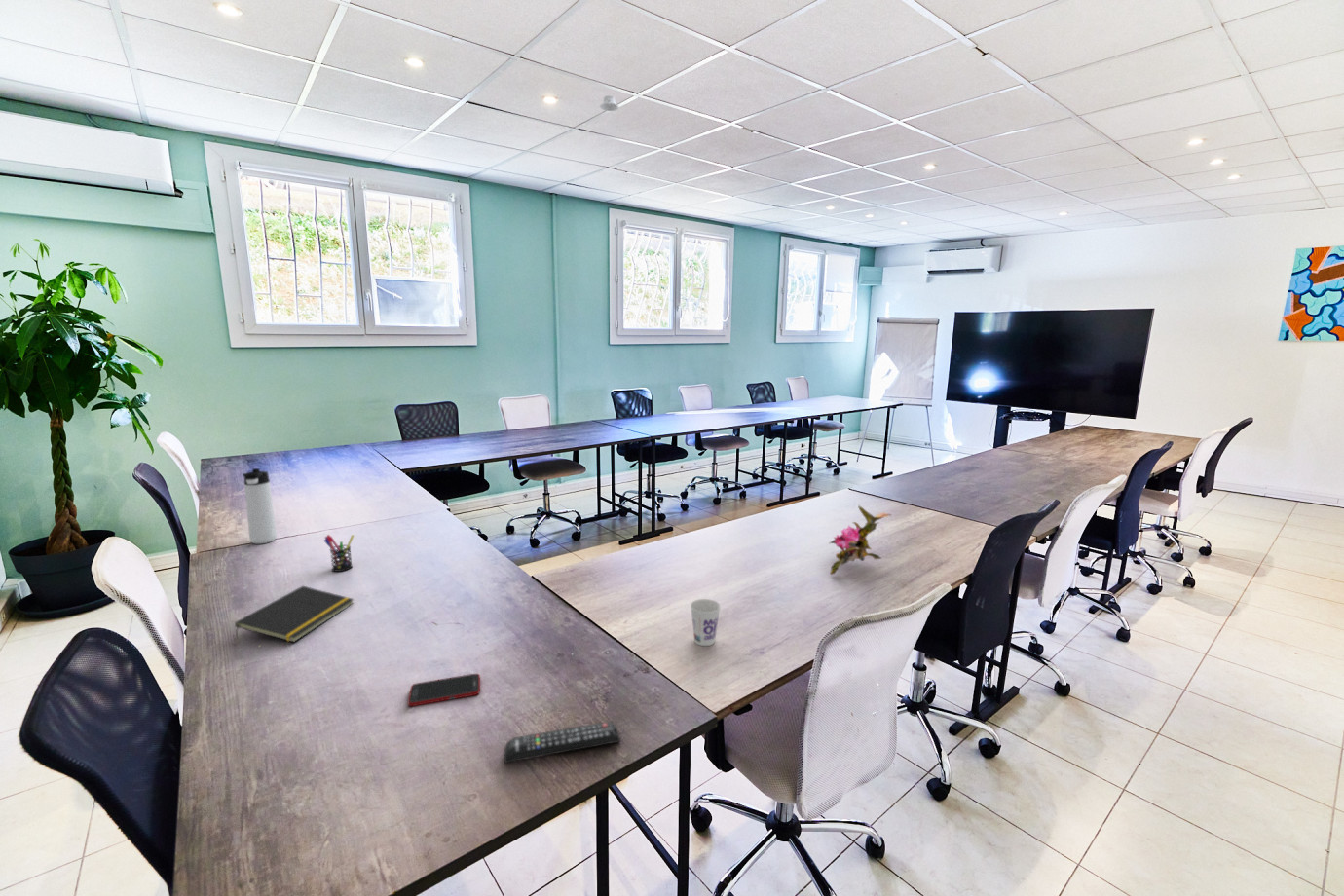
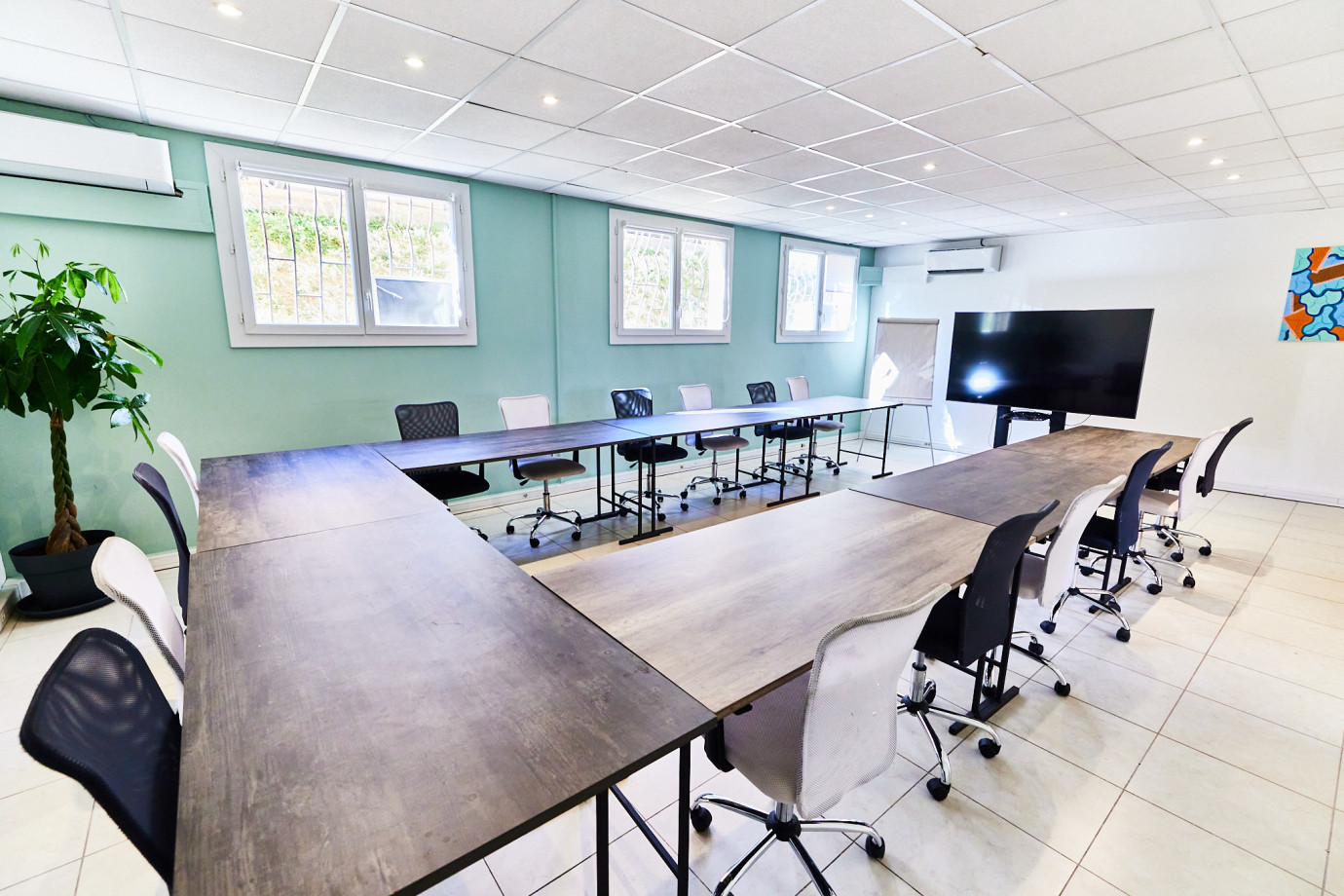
- thermos bottle [242,467,278,544]
- recessed light [599,94,619,112]
- pen holder [323,534,355,573]
- cup [690,598,722,647]
- notepad [234,585,355,643]
- remote control [504,721,621,764]
- cell phone [407,673,481,707]
- flower [829,504,892,576]
